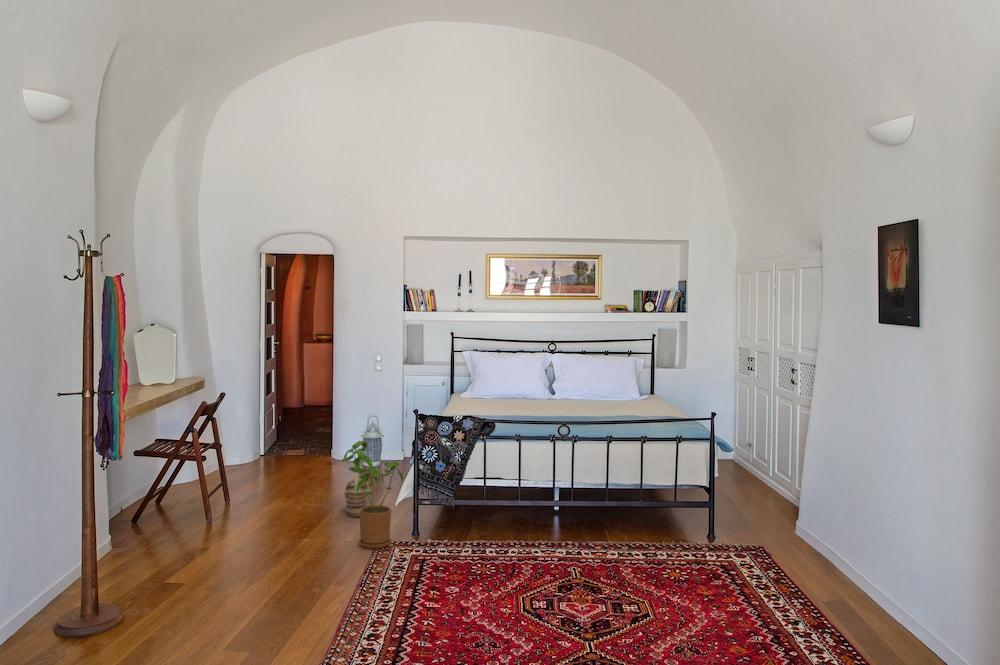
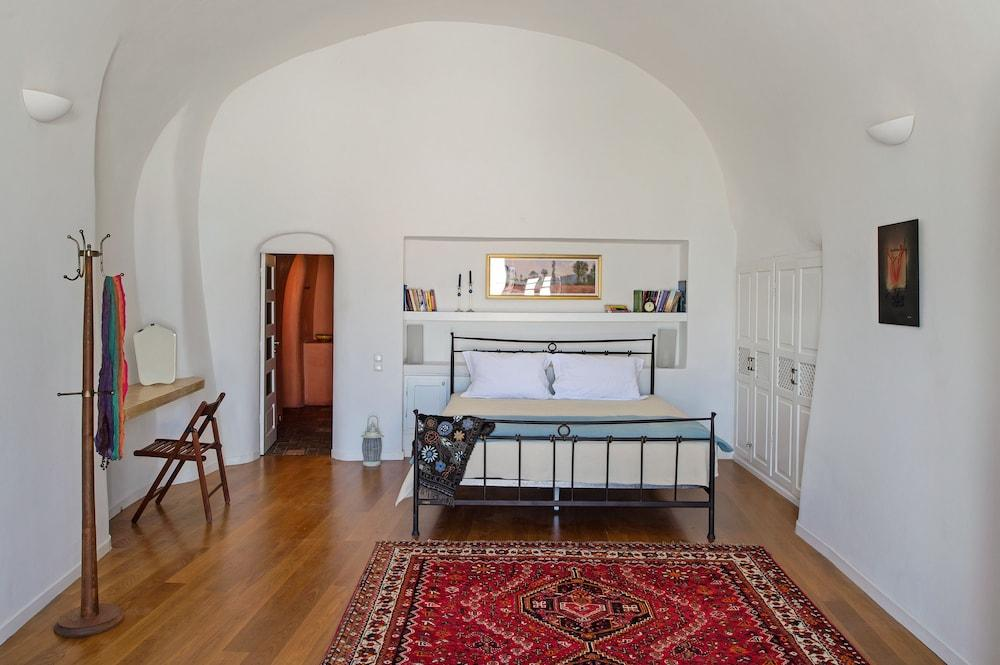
- basket [344,473,369,518]
- house plant [340,440,404,549]
